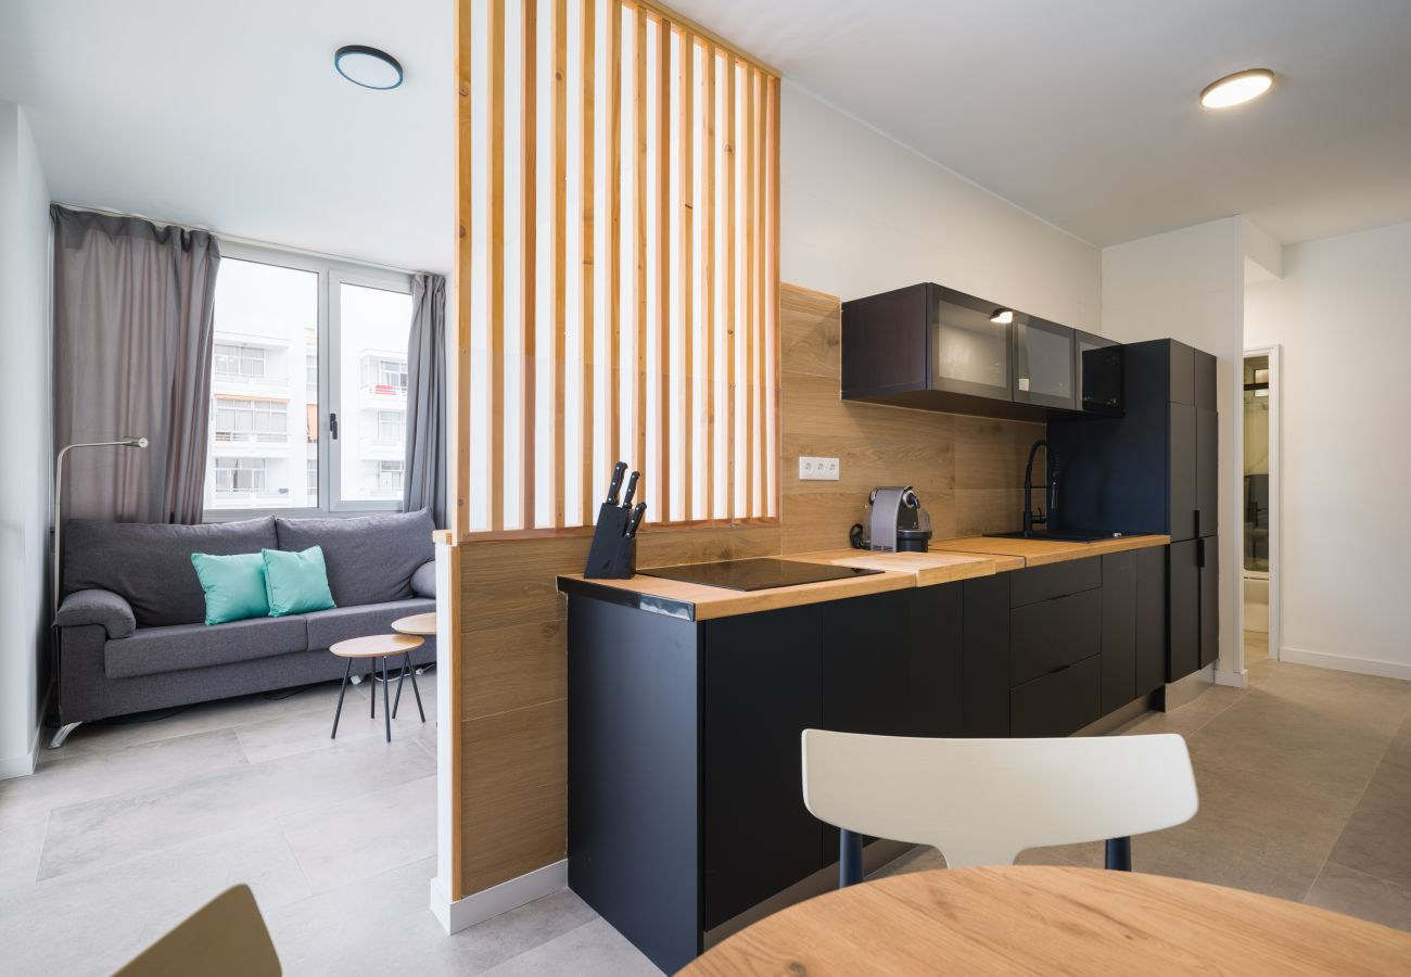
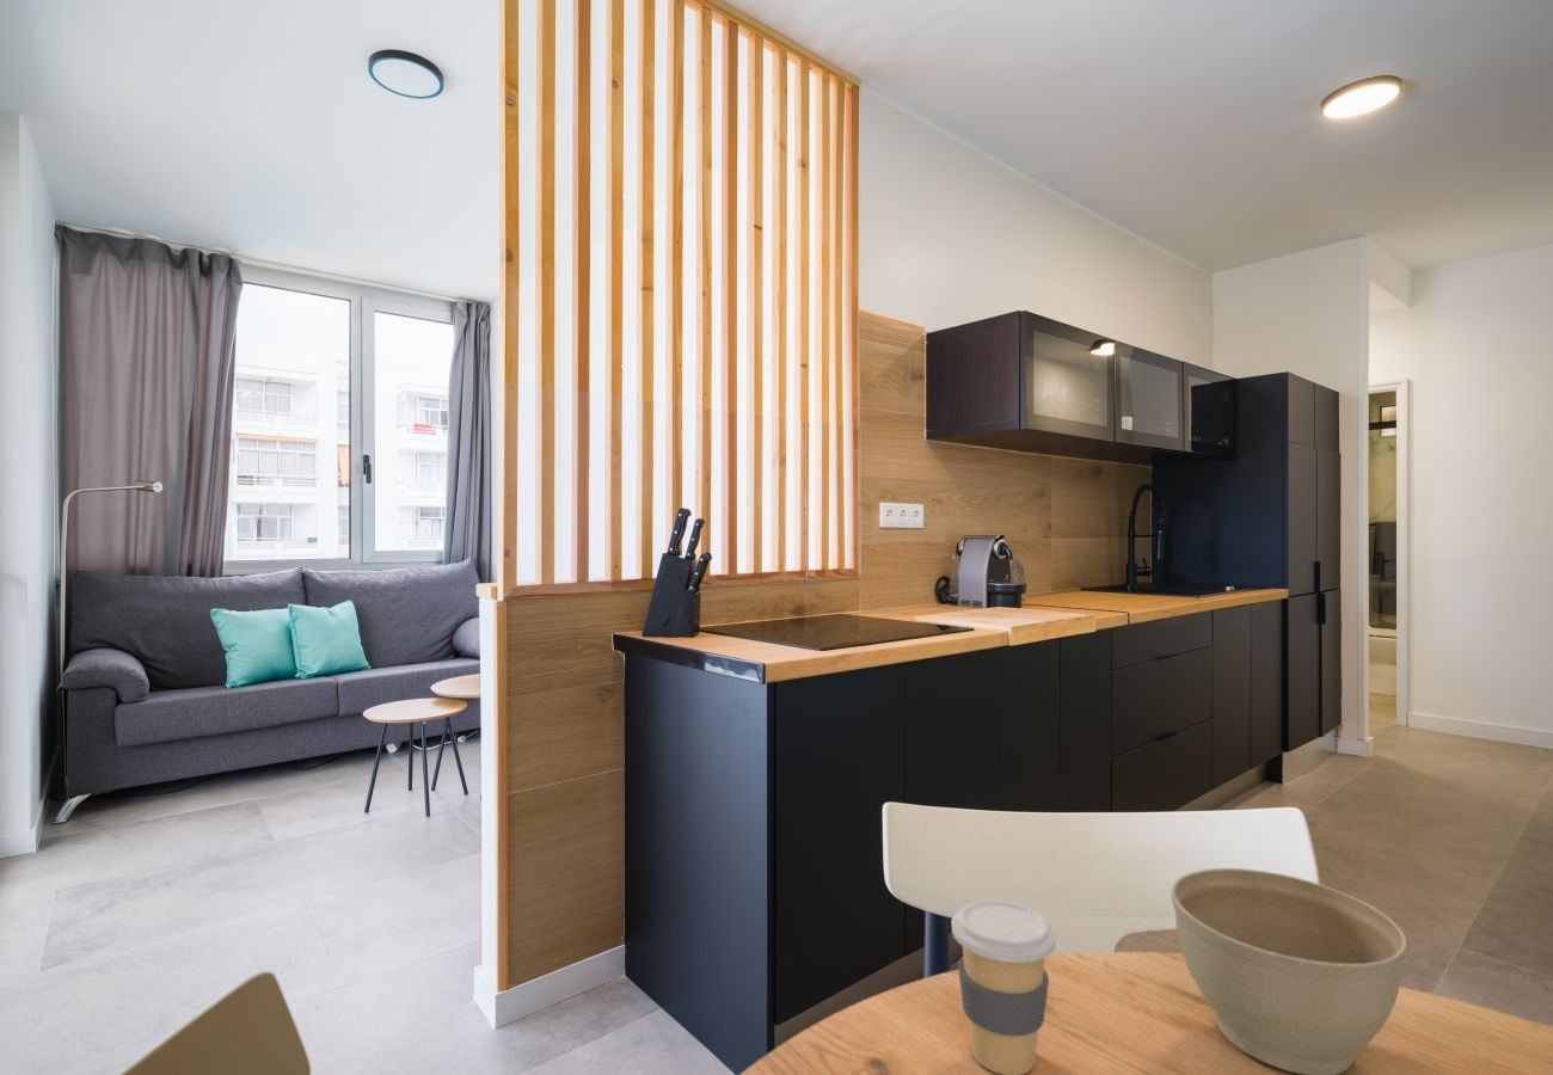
+ coffee cup [950,898,1057,1075]
+ planter bowl [1171,867,1407,1075]
